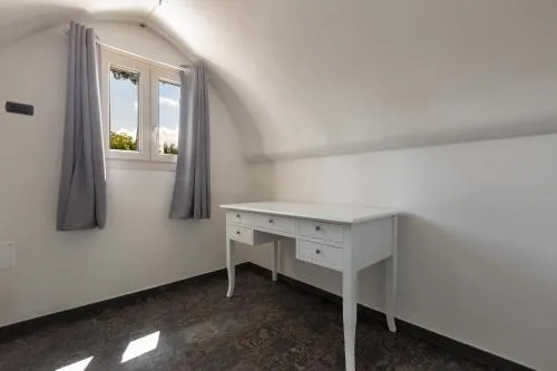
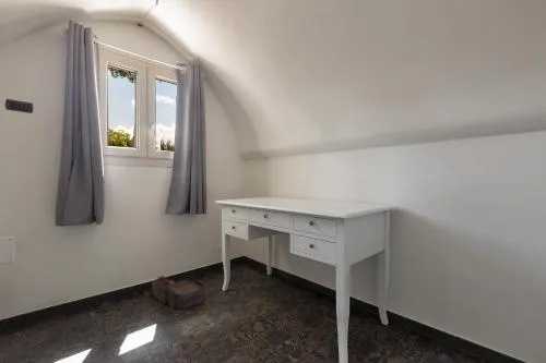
+ architectural model [151,275,204,310]
